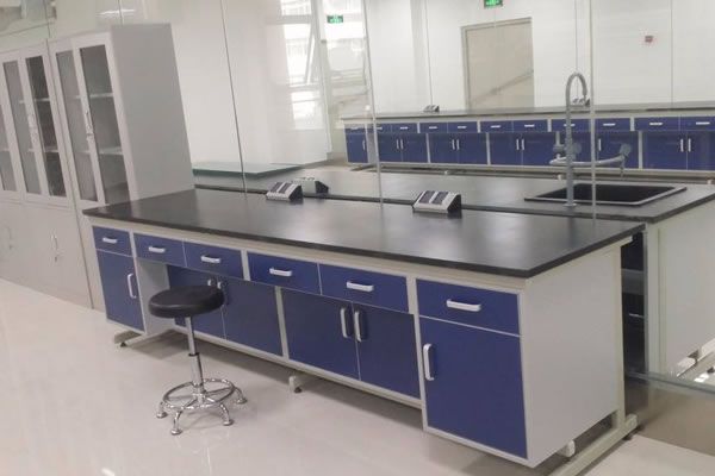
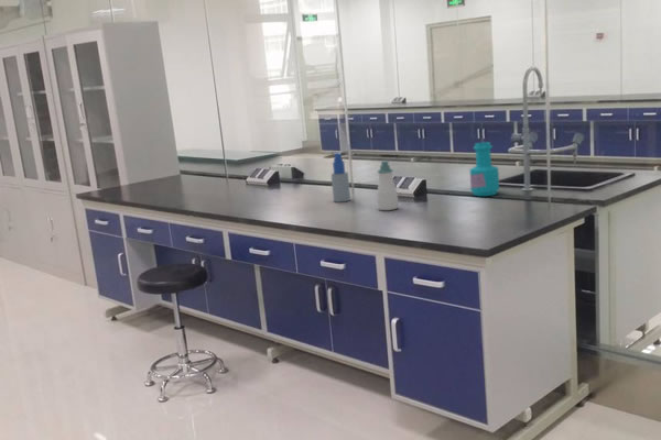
+ spray bottle [330,152,351,204]
+ soap bottle [376,160,400,211]
+ bottle [469,141,500,197]
